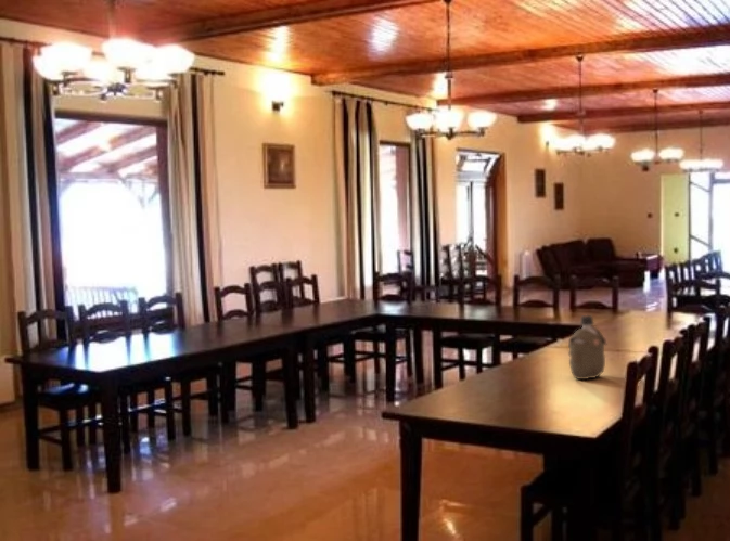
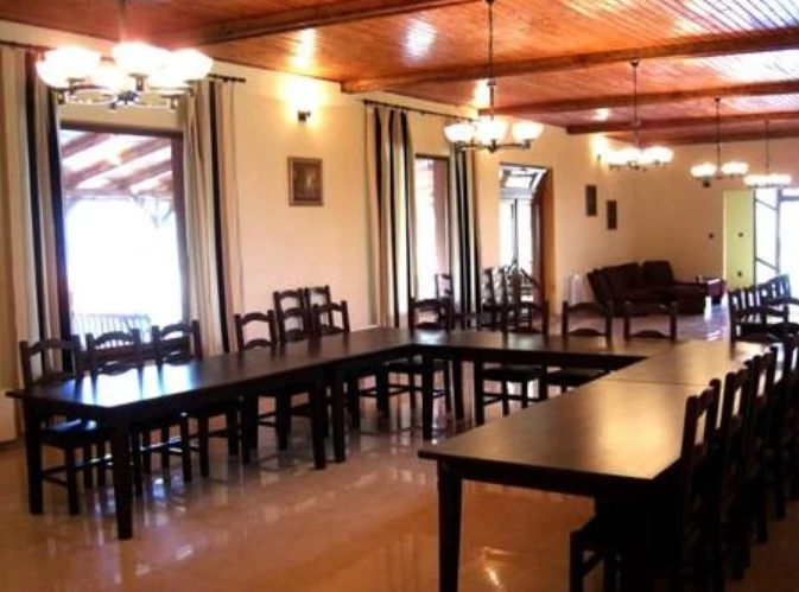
- water bottle [567,313,607,381]
